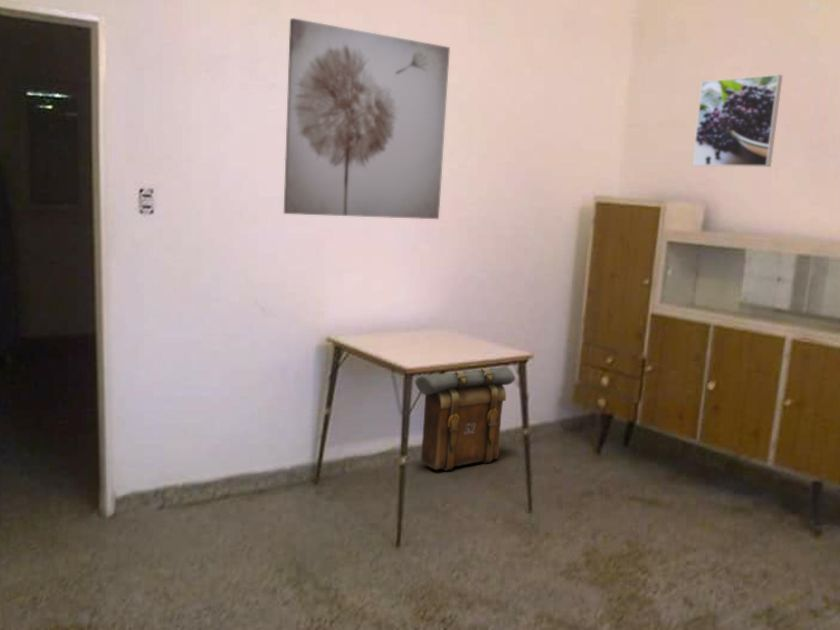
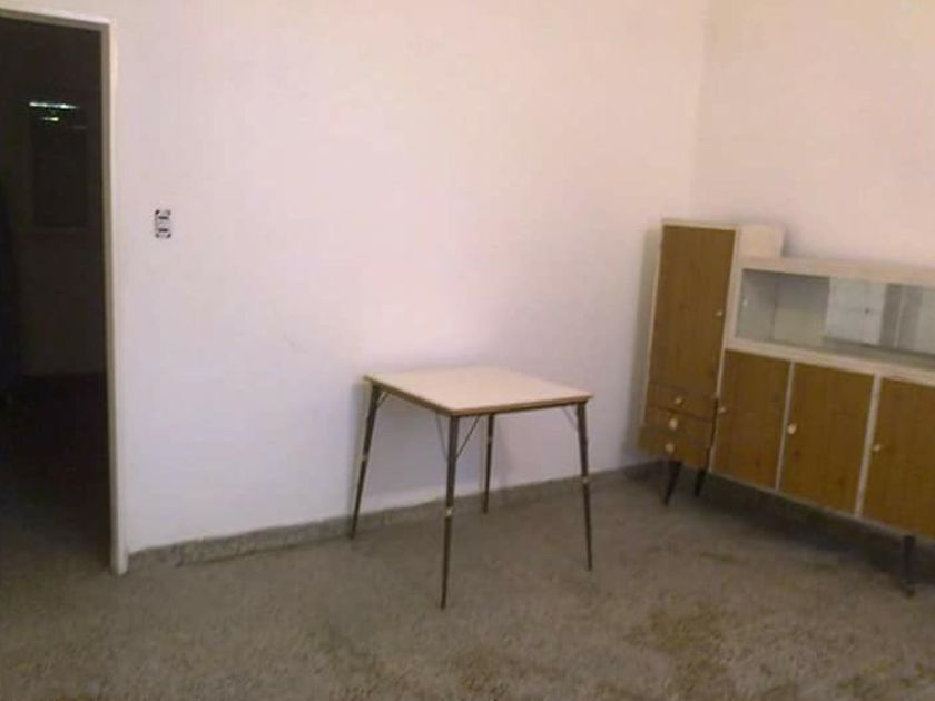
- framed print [691,74,783,168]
- backpack [414,366,516,472]
- wall art [283,17,451,220]
